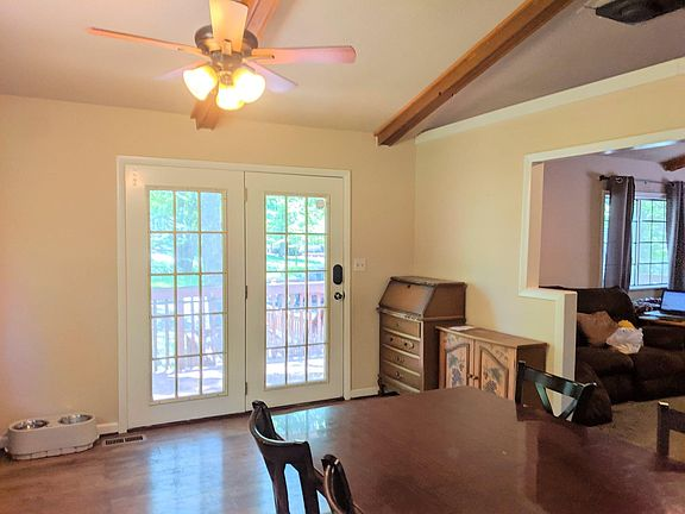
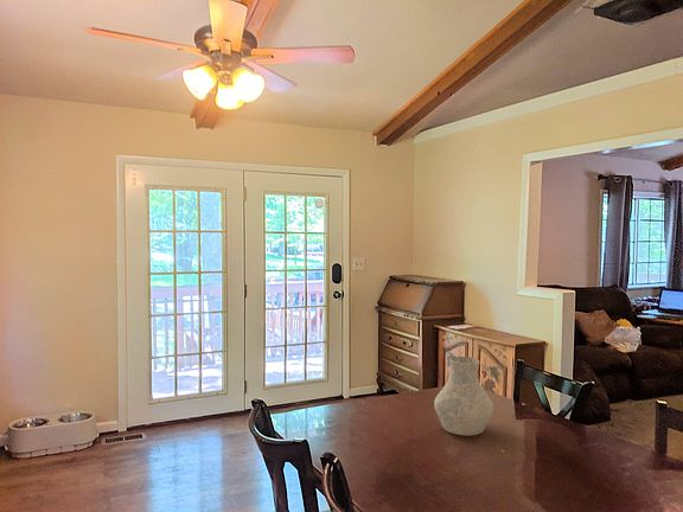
+ vase [433,356,494,437]
